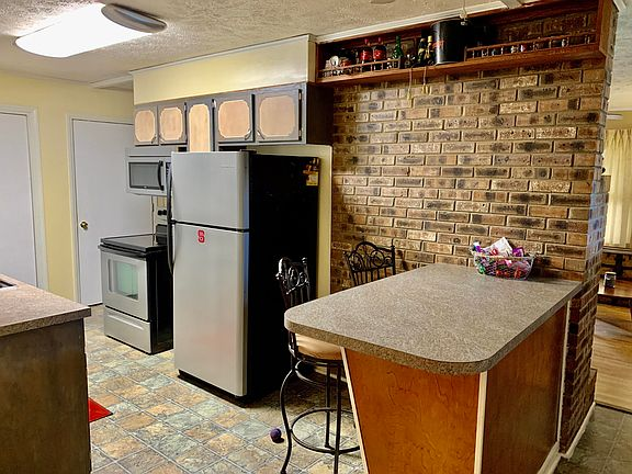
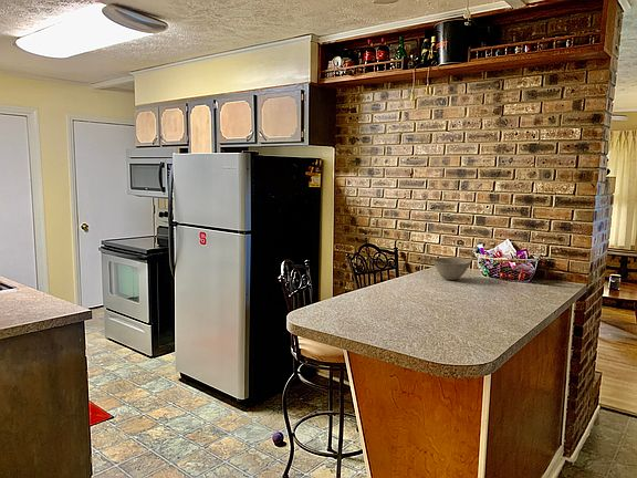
+ bowl [431,257,472,281]
